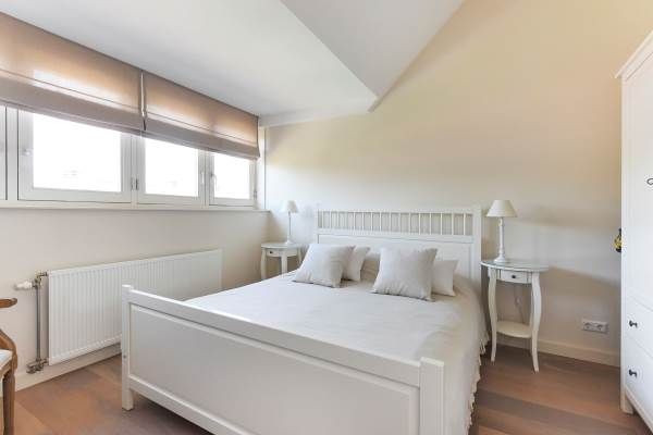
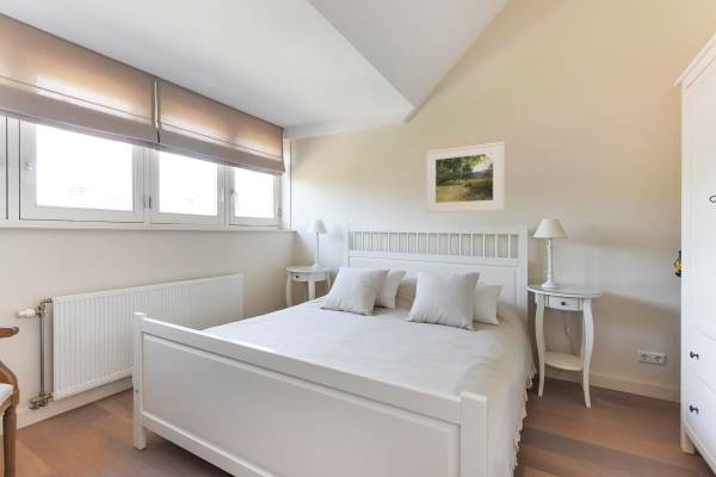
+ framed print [425,141,506,213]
